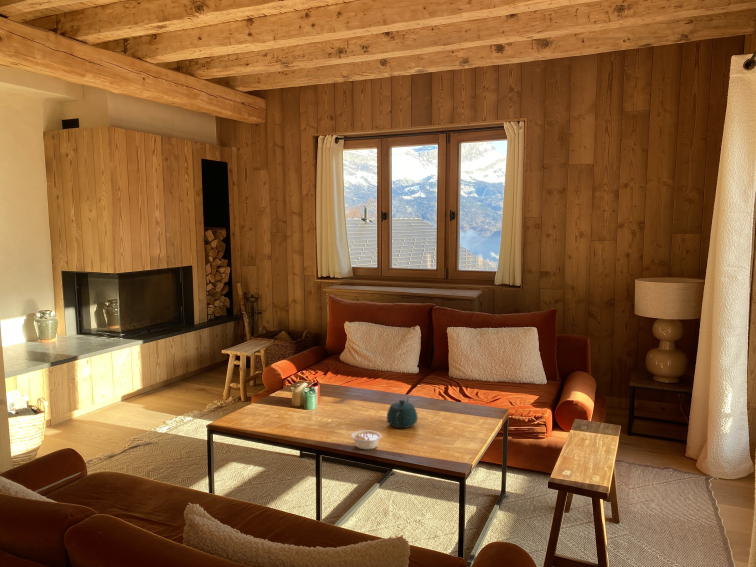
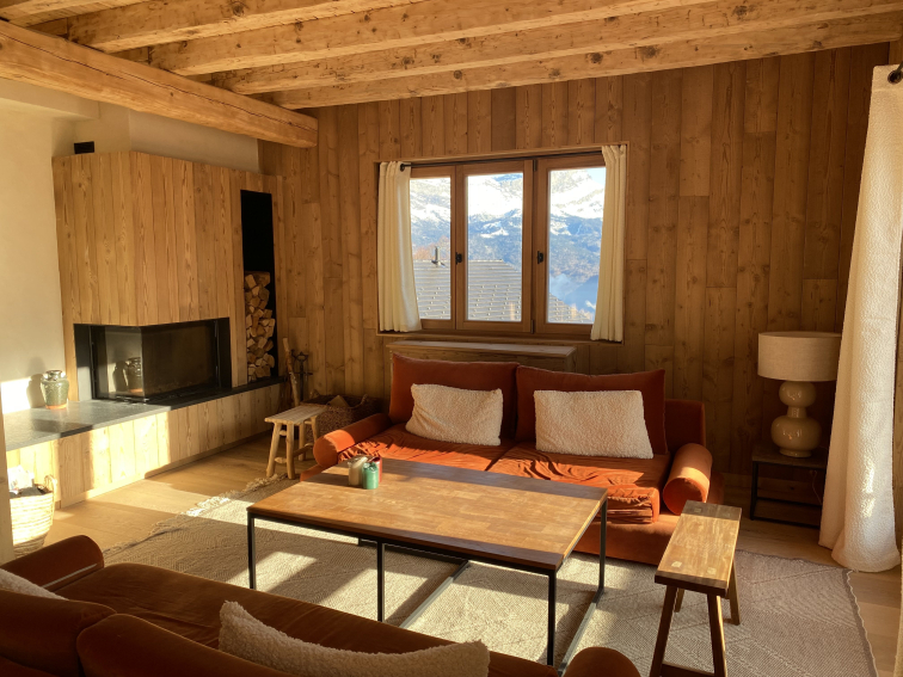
- legume [350,429,383,450]
- teapot [386,397,419,429]
